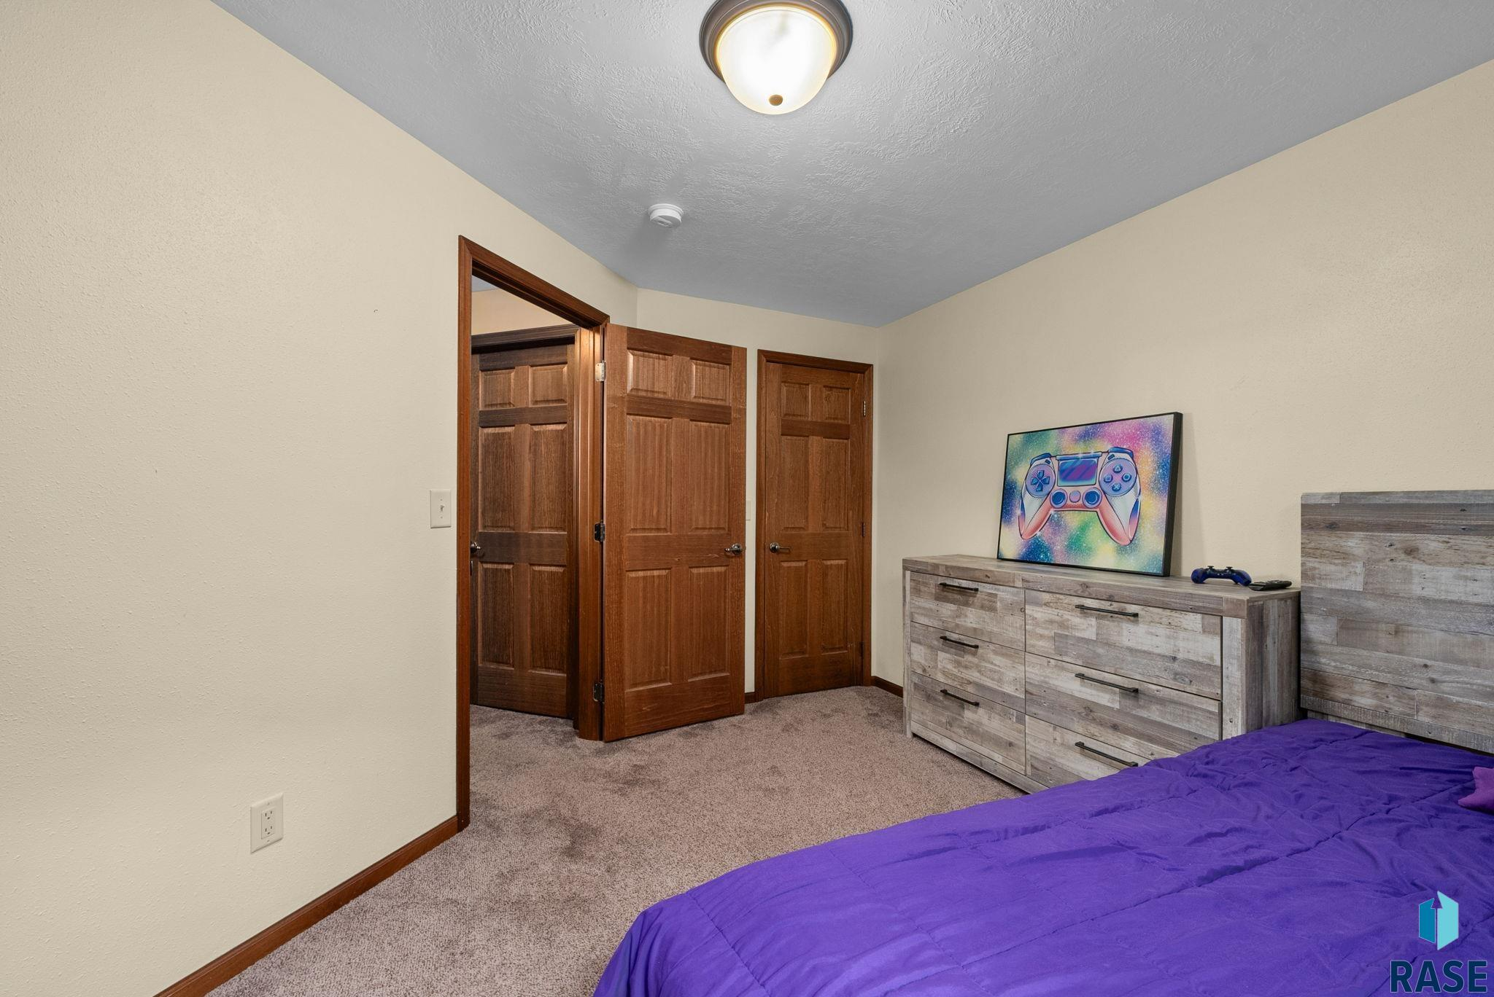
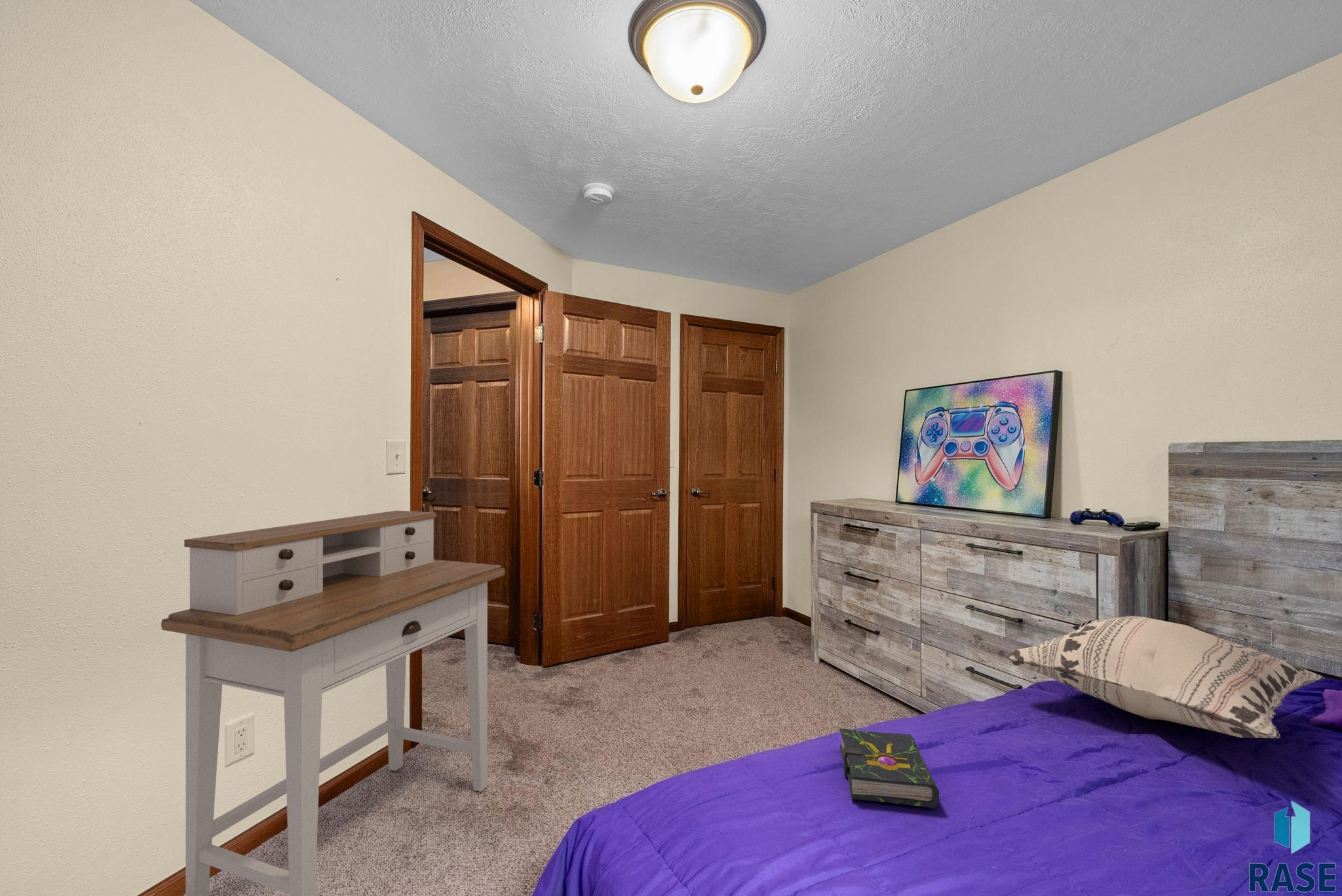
+ book [839,728,940,809]
+ desk [161,510,506,896]
+ decorative pillow [1005,616,1326,739]
